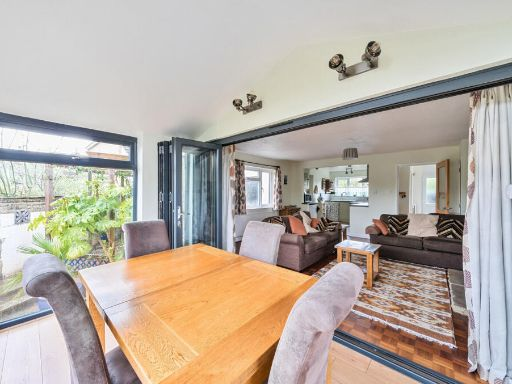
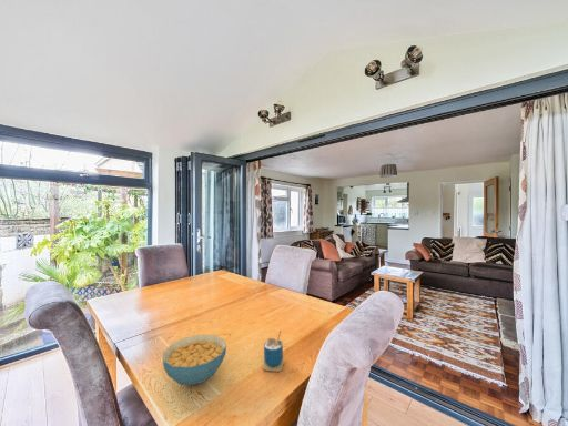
+ cup [261,329,285,373]
+ cereal bowl [162,334,227,386]
